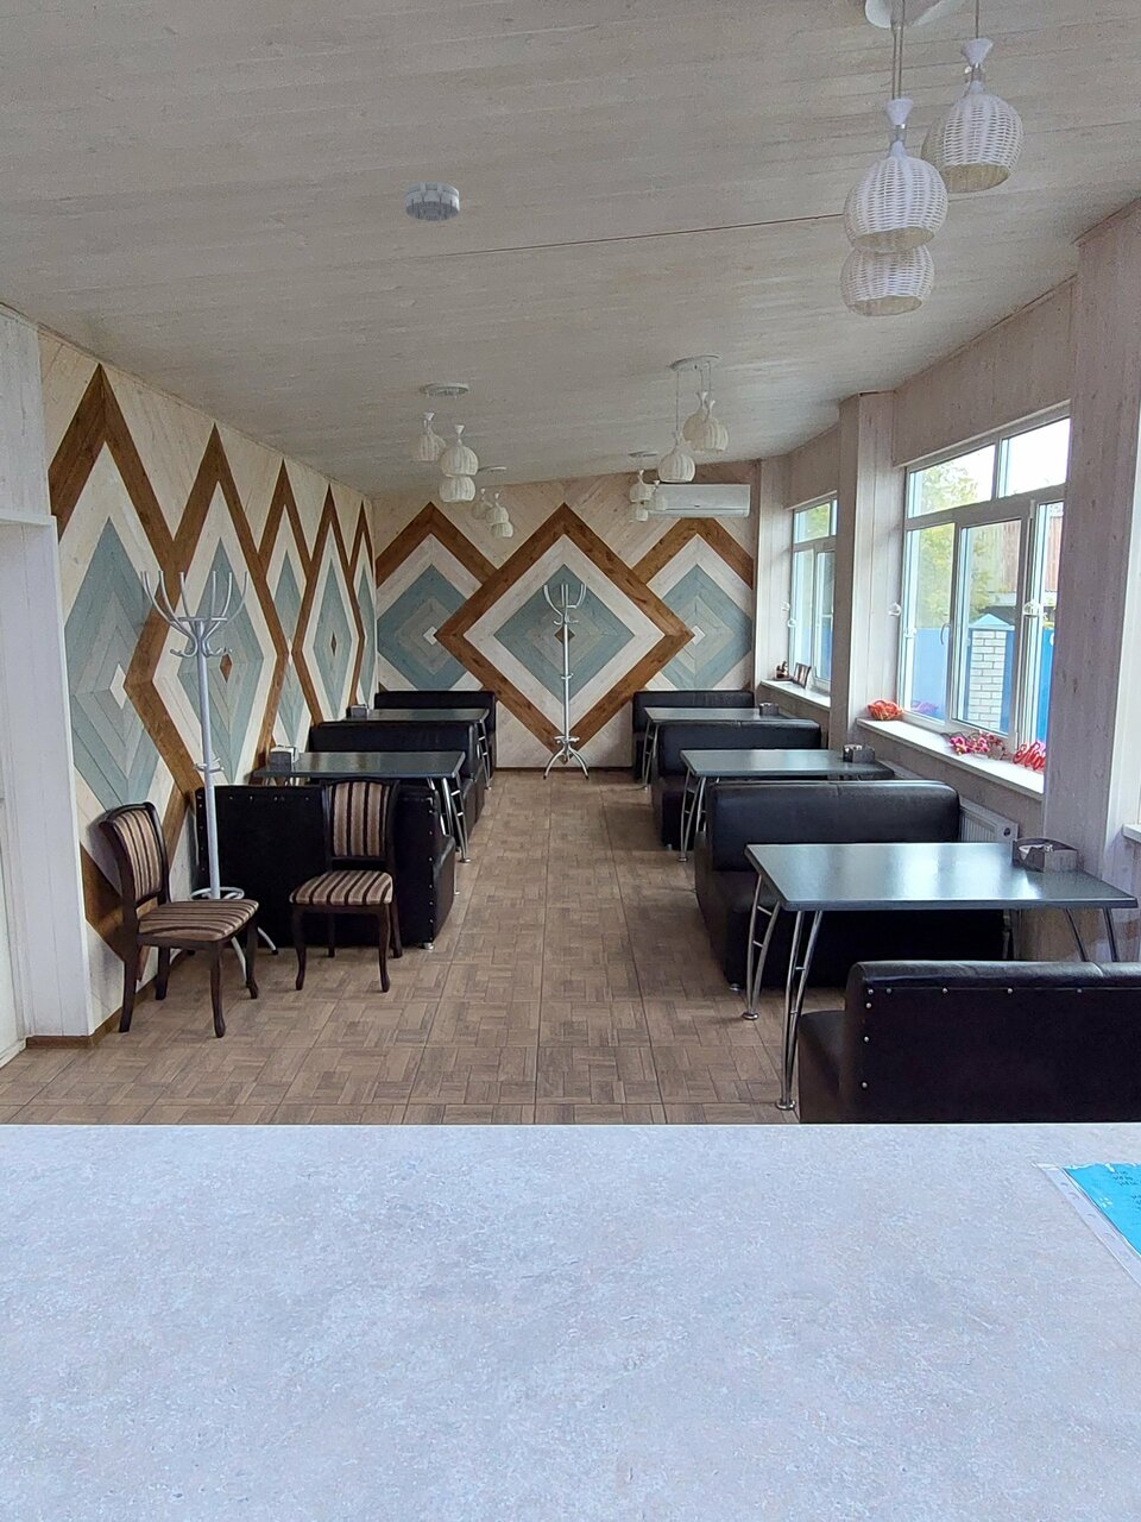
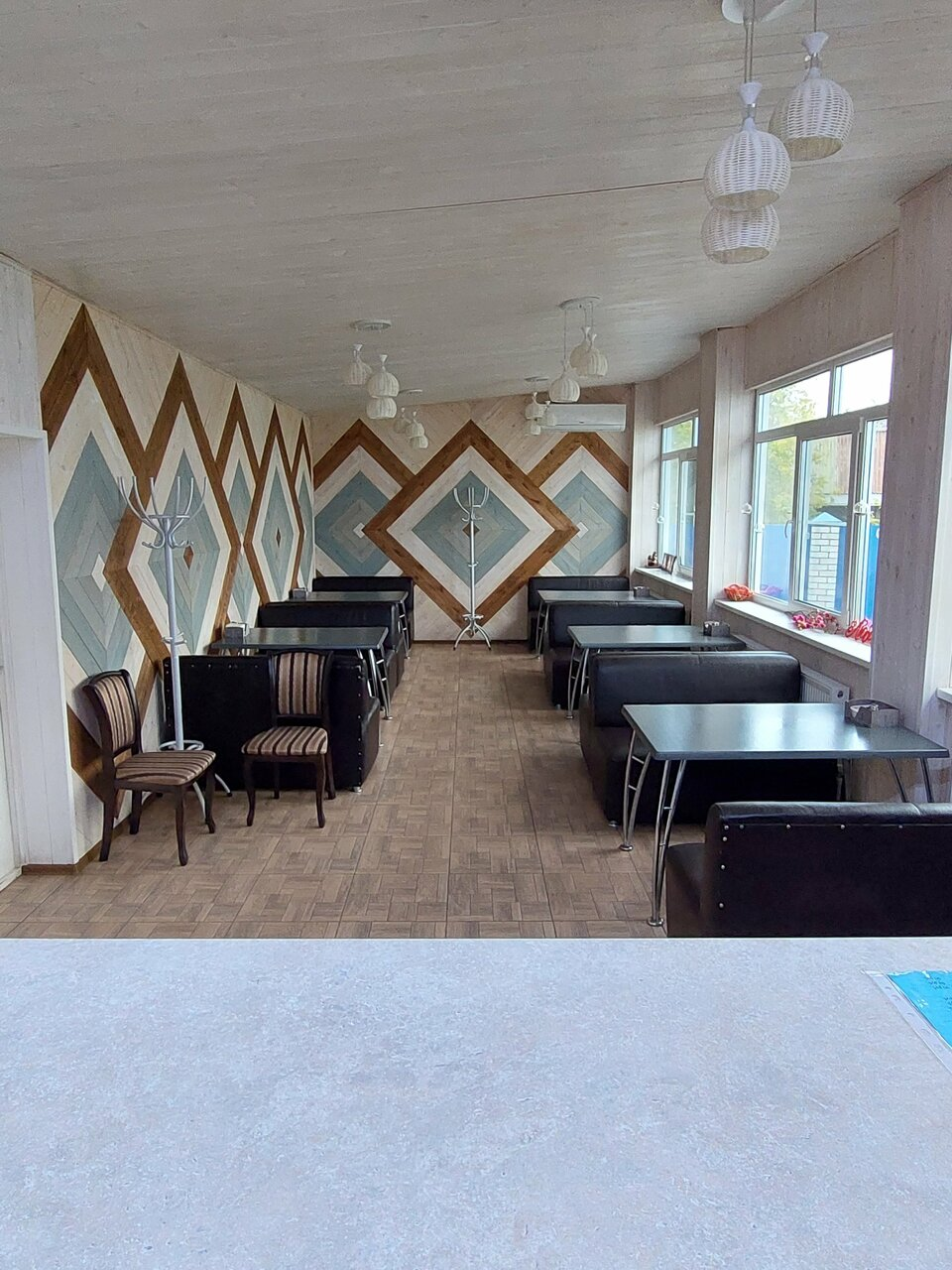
- smoke detector [403,180,460,223]
